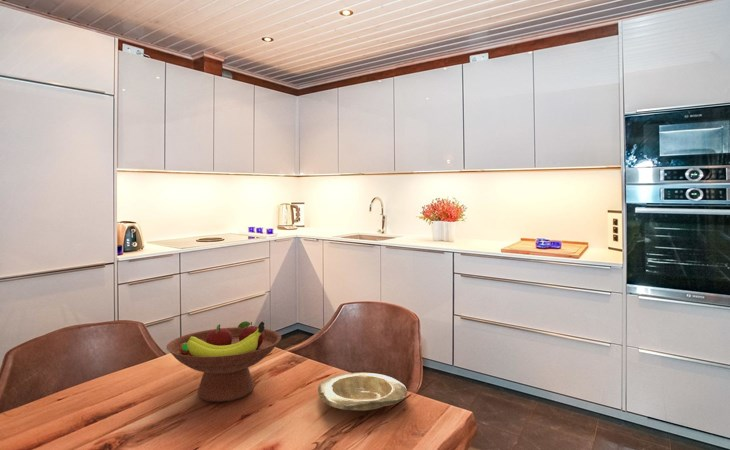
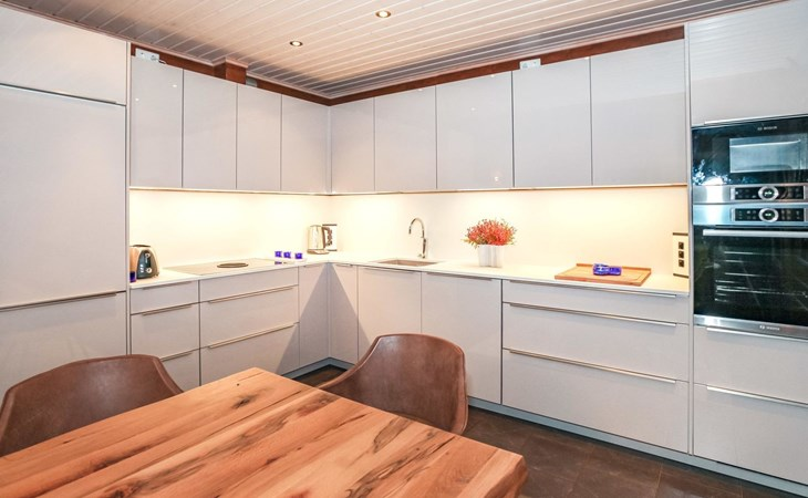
- plate [317,372,408,412]
- fruit bowl [166,320,282,403]
